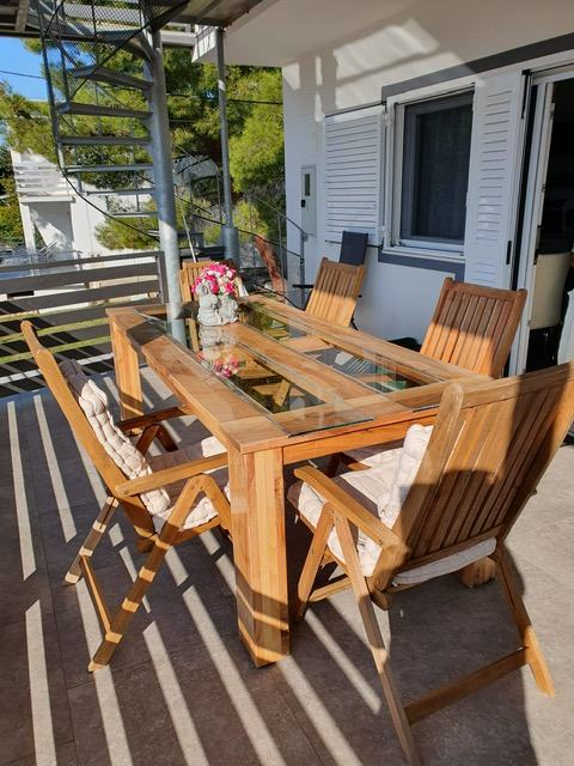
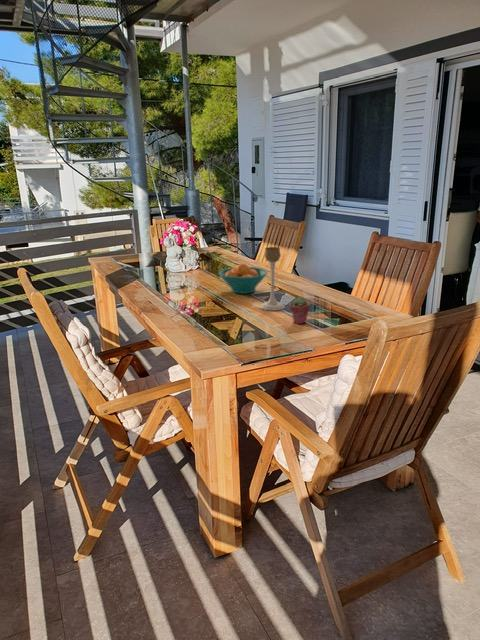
+ potted succulent [288,296,311,325]
+ fruit bowl [218,262,269,295]
+ candle holder [259,246,286,312]
